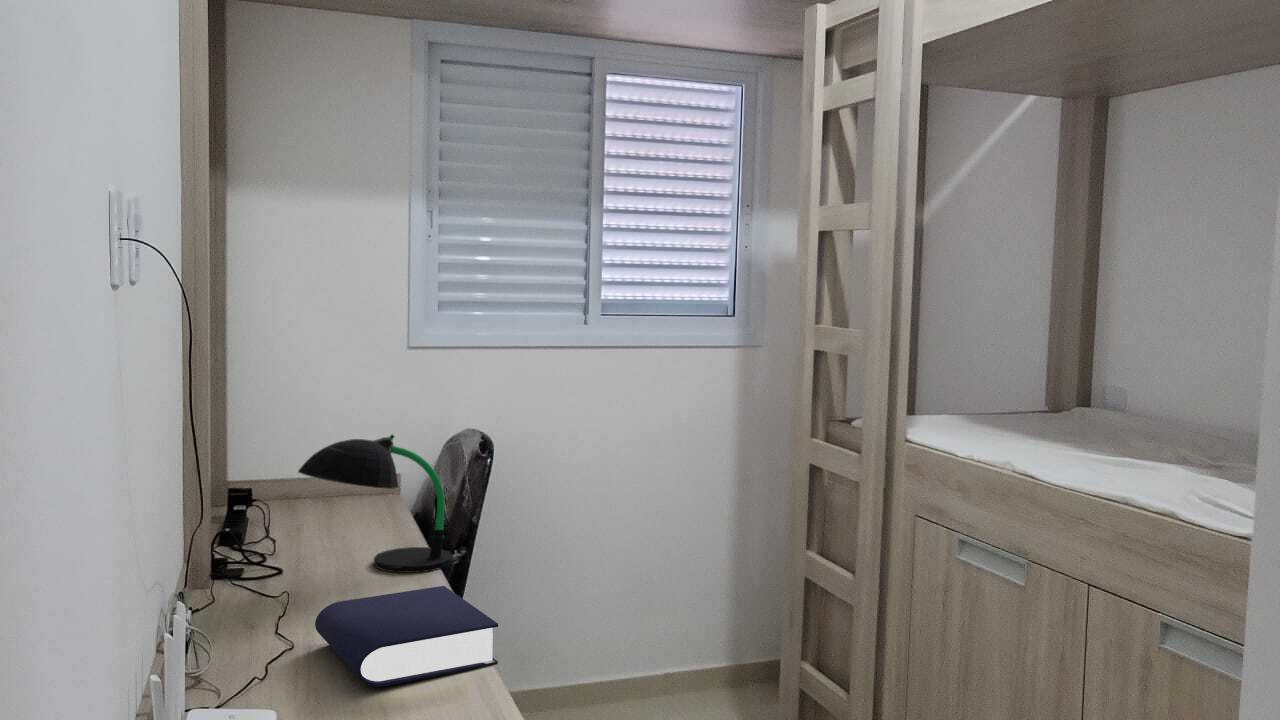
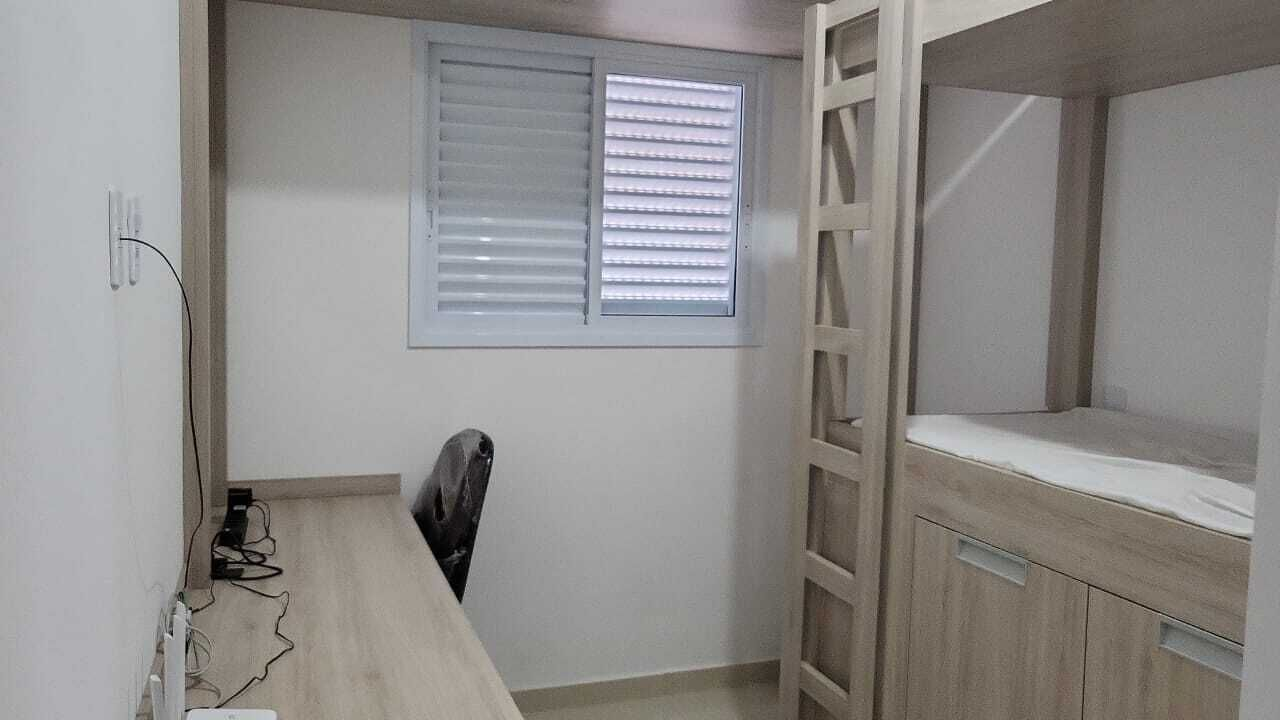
- desk lamp [297,433,454,574]
- book [314,585,499,688]
